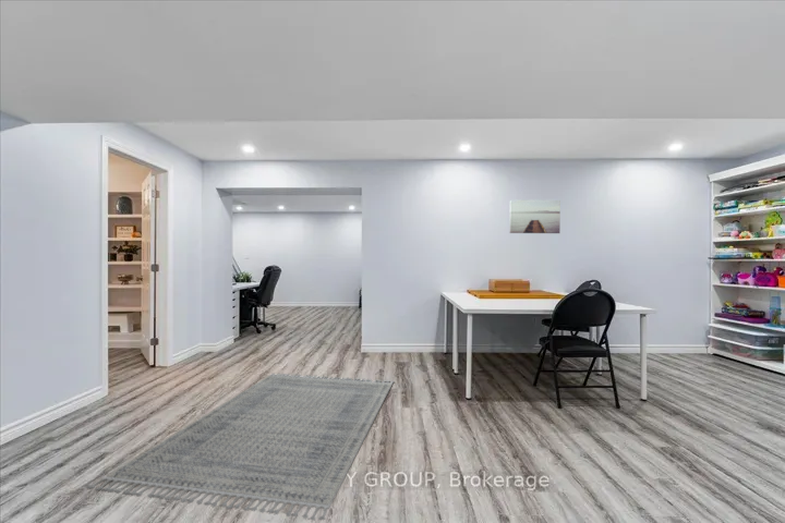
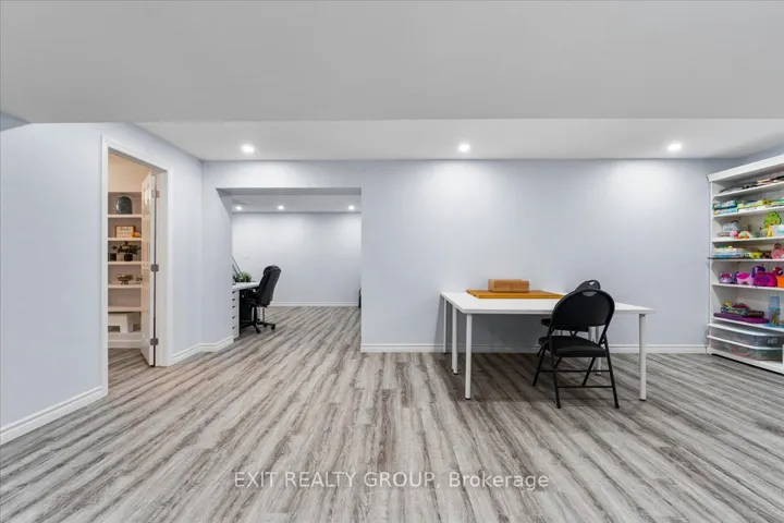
- wall art [509,199,561,234]
- rug [86,372,396,522]
